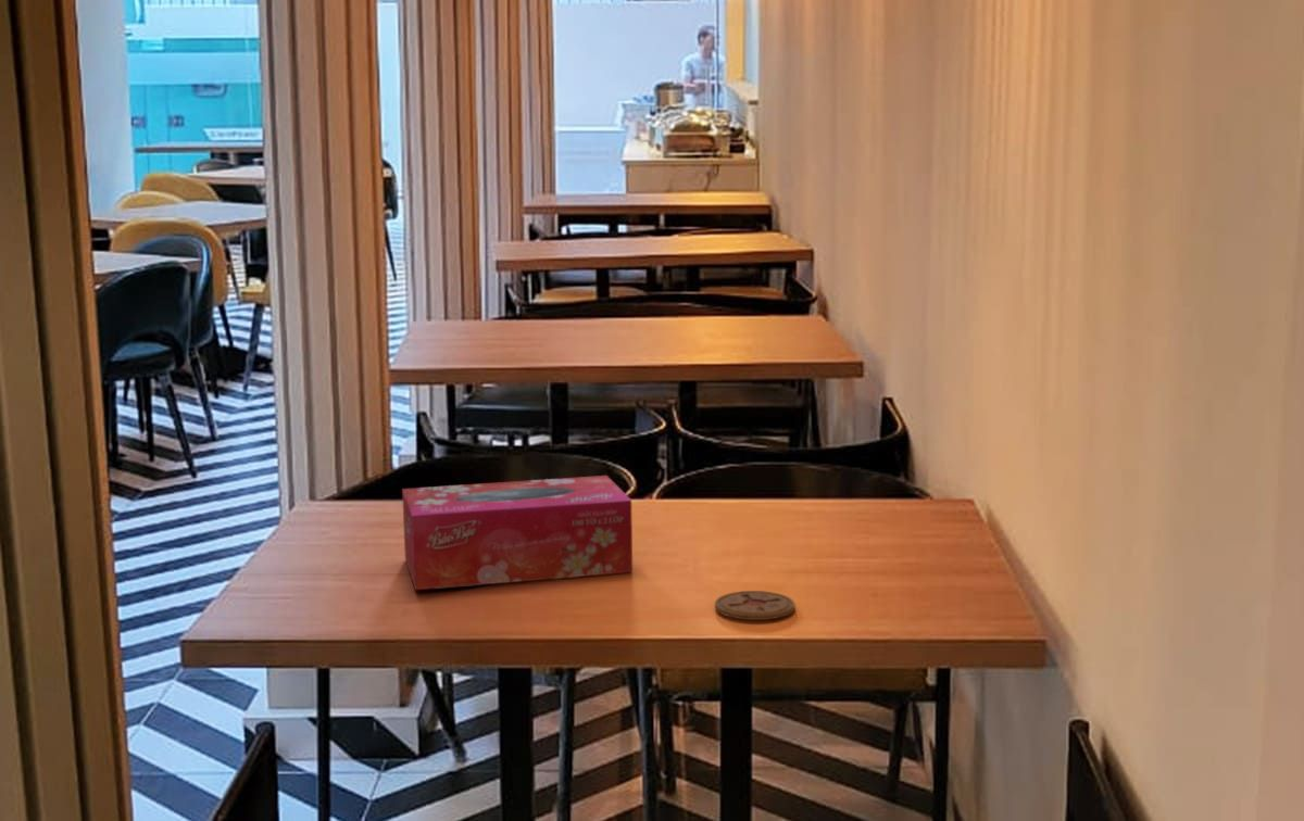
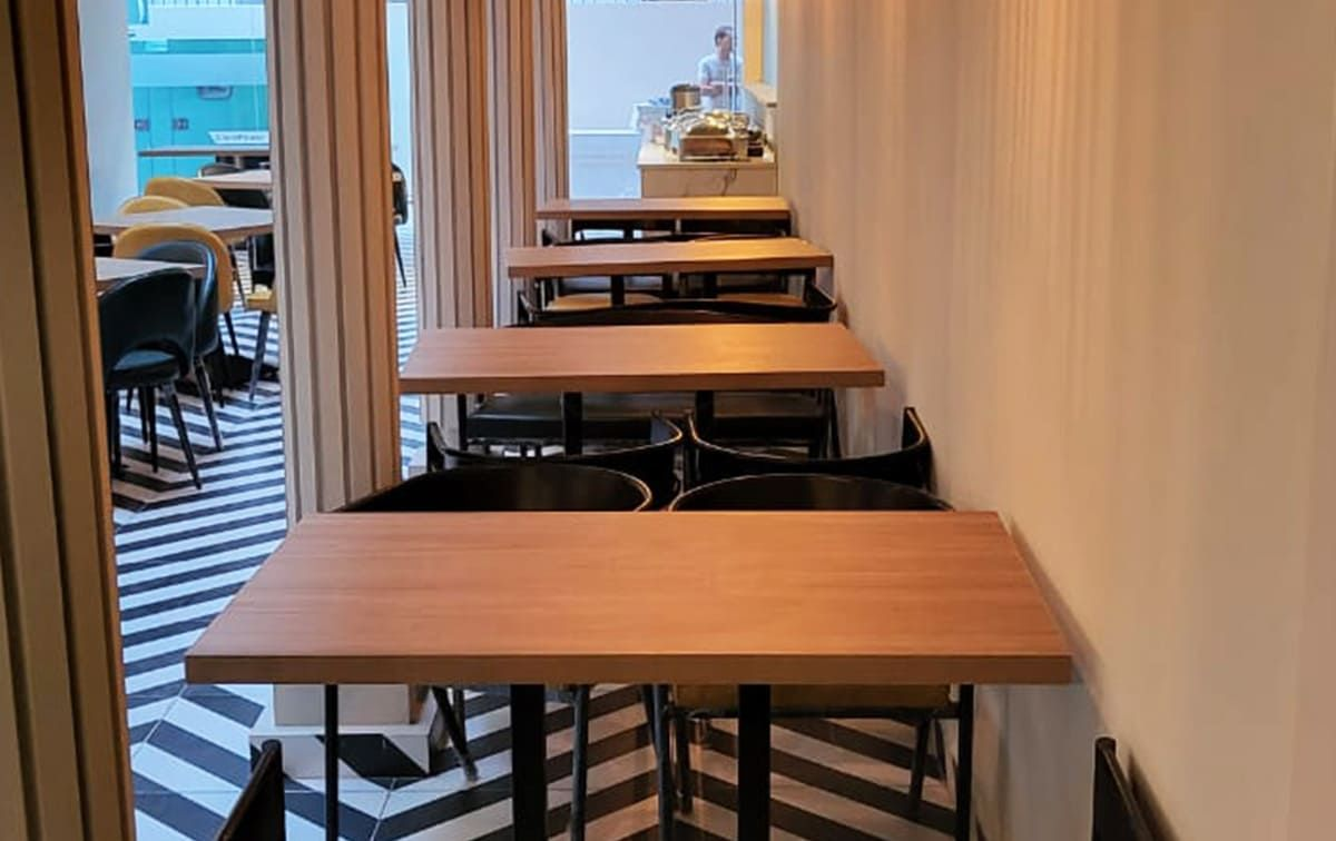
- tissue box [401,475,634,591]
- coaster [714,590,795,621]
